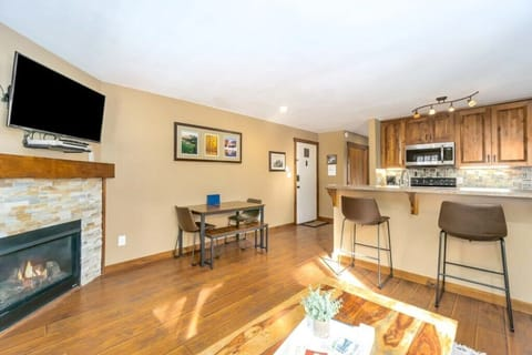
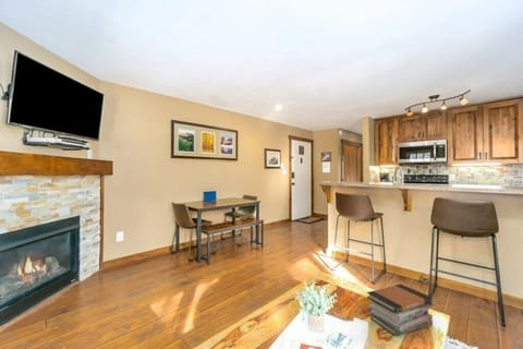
+ book stack [366,284,434,337]
